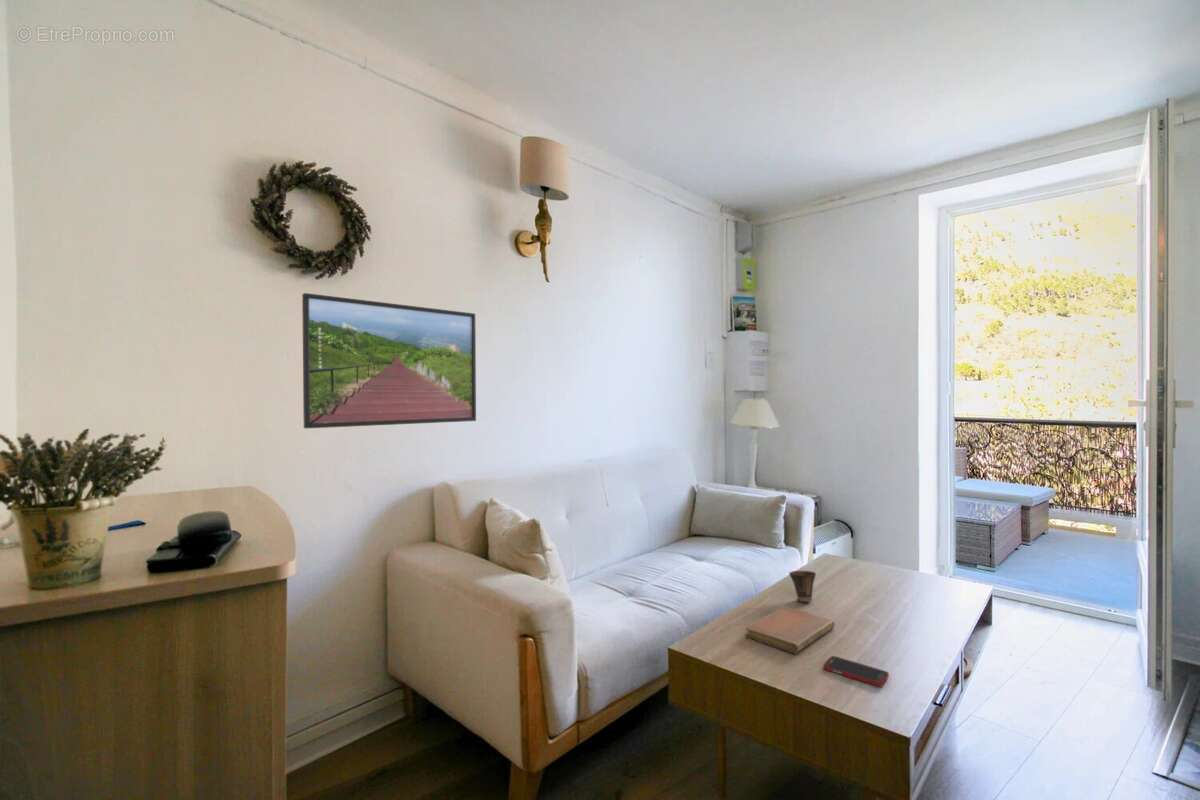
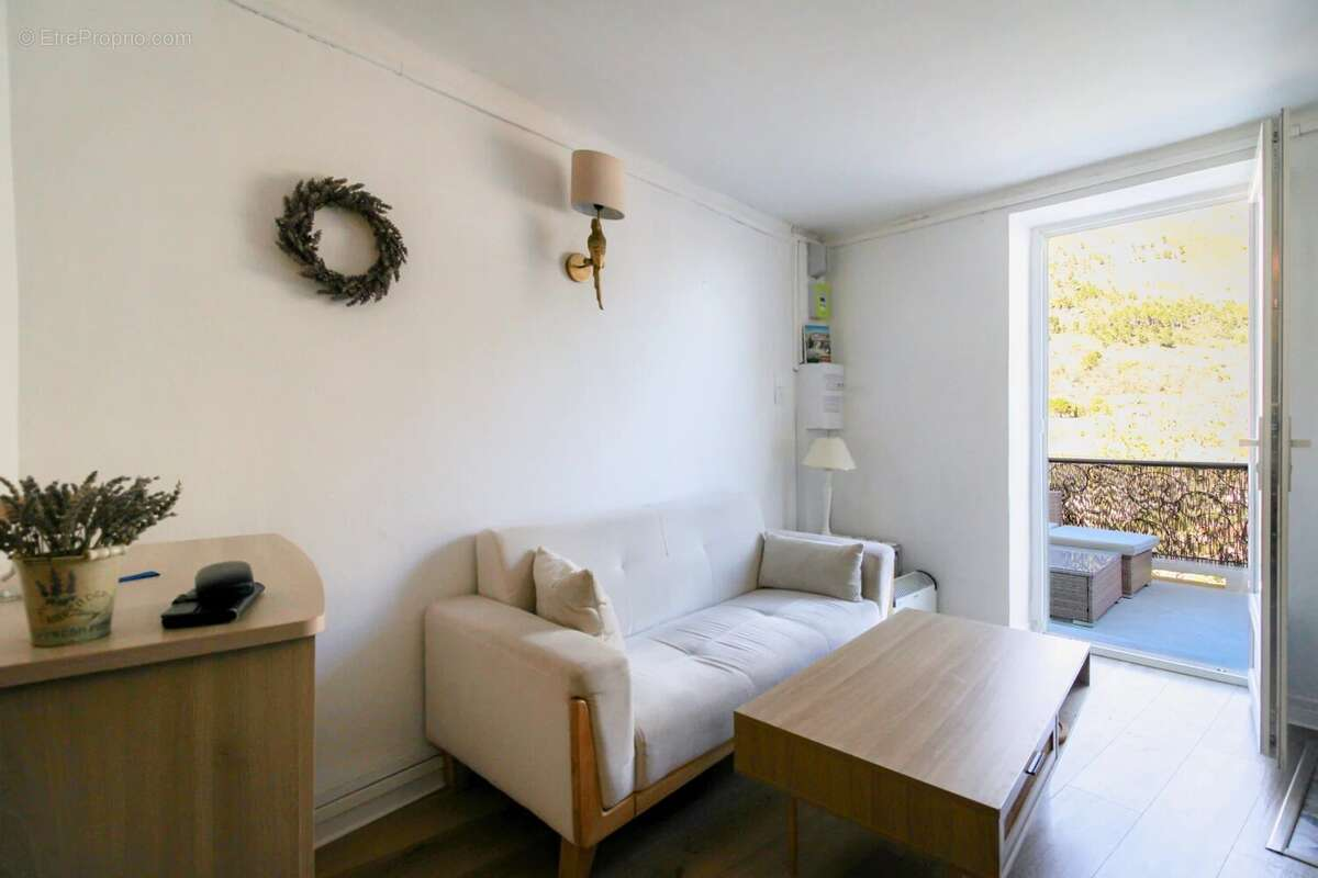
- cup [788,570,817,603]
- notebook [744,605,836,655]
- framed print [301,292,477,429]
- cell phone [822,655,890,687]
